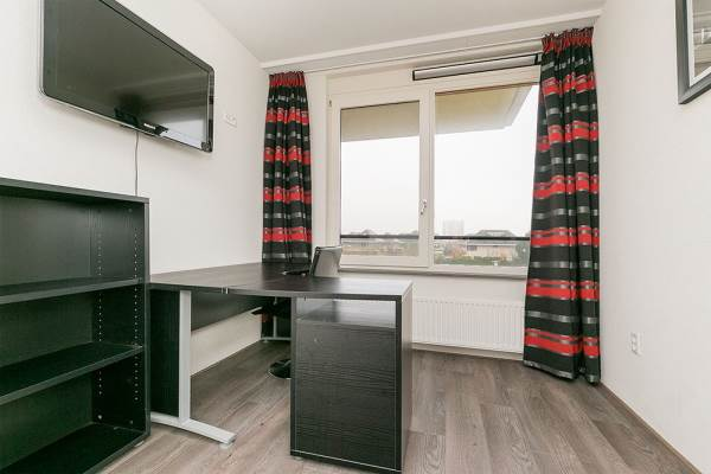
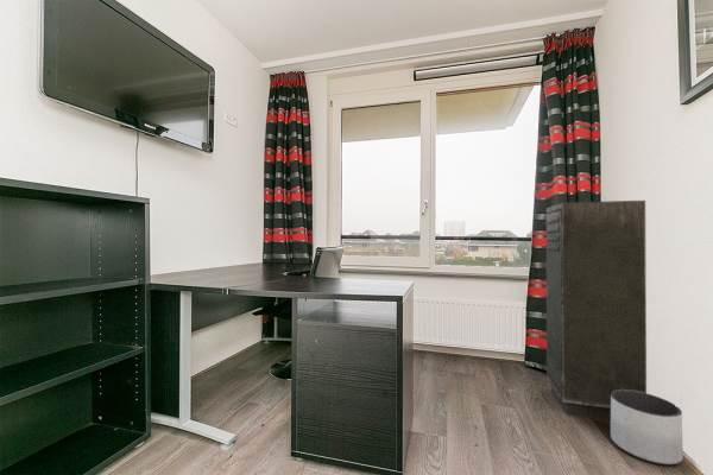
+ planter [610,390,684,466]
+ storage cabinet [545,200,648,422]
